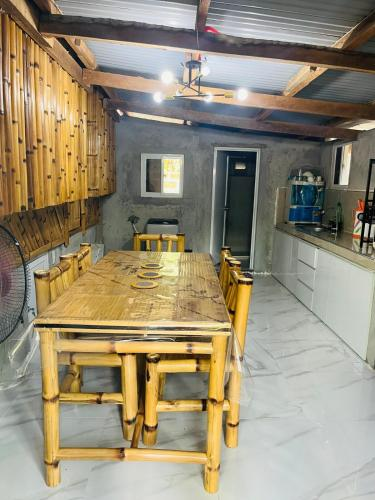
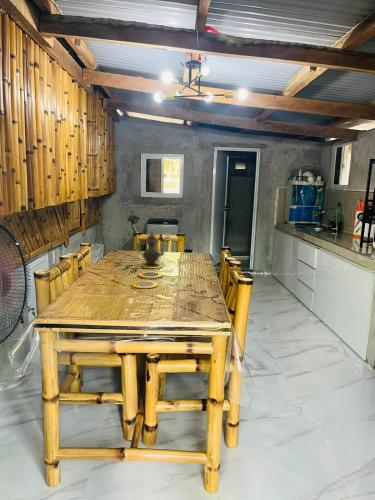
+ teapot [136,230,166,266]
